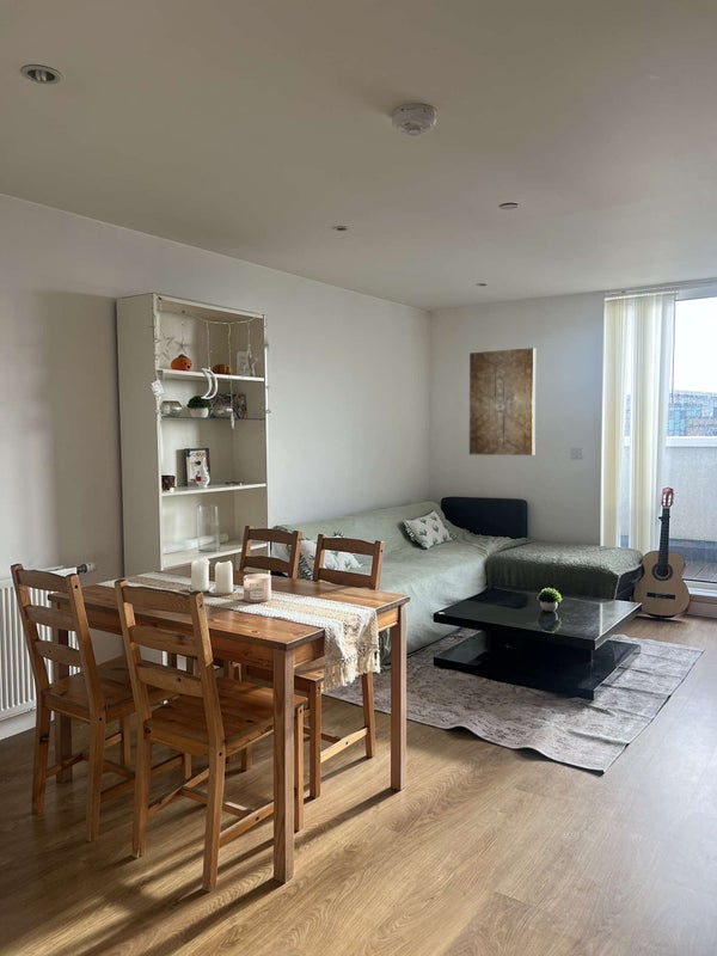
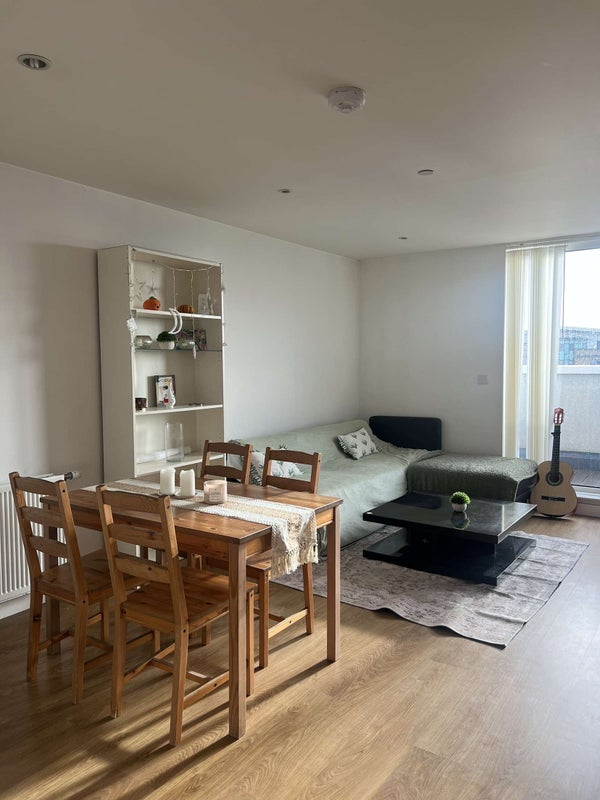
- wall art [468,347,537,456]
